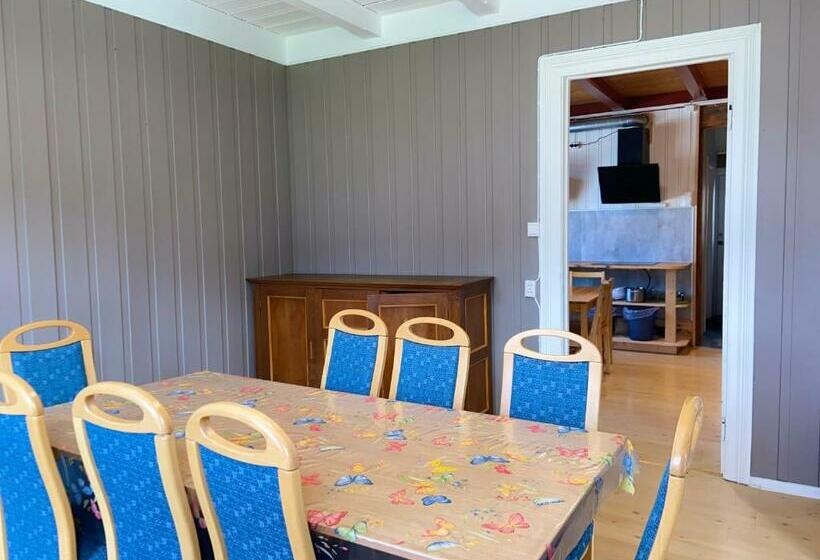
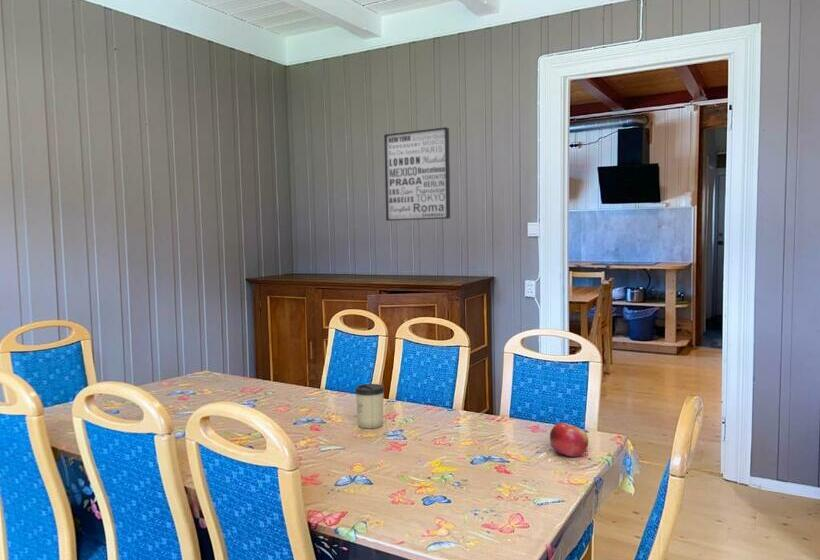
+ cup [354,383,385,429]
+ wall art [383,126,451,222]
+ fruit [549,422,589,458]
